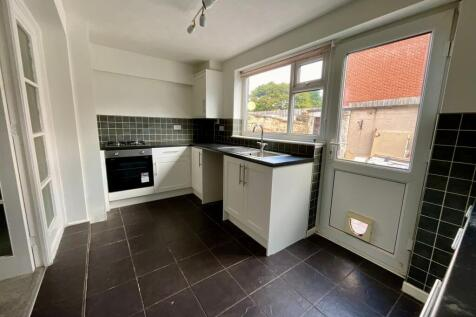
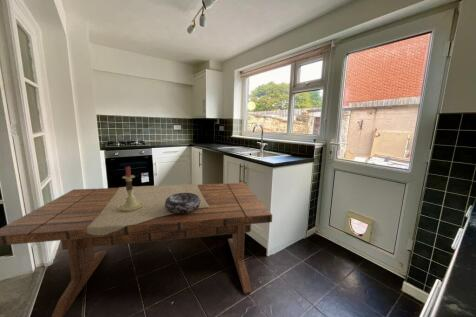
+ decorative bowl [165,193,201,213]
+ dining table [0,182,273,317]
+ candlestick [118,165,143,212]
